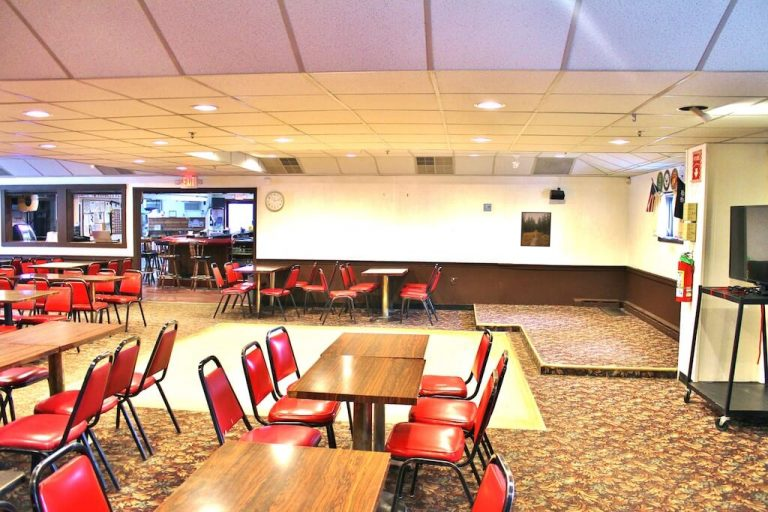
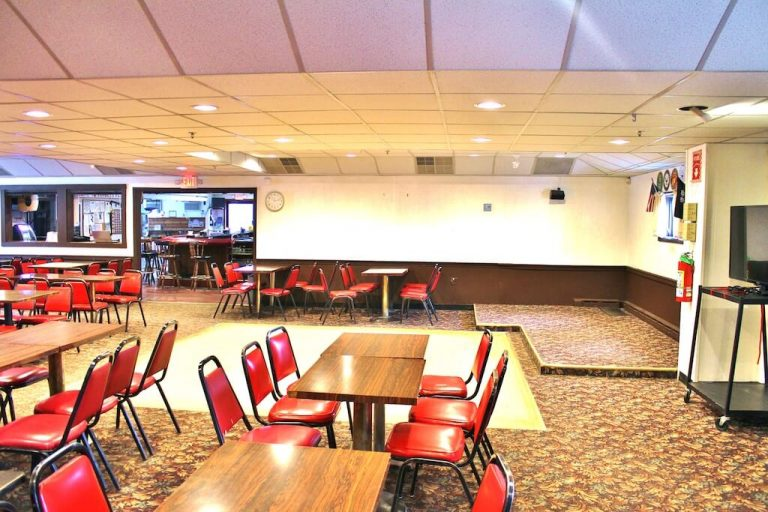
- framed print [519,211,552,248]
